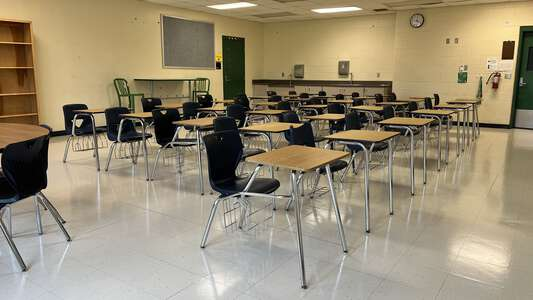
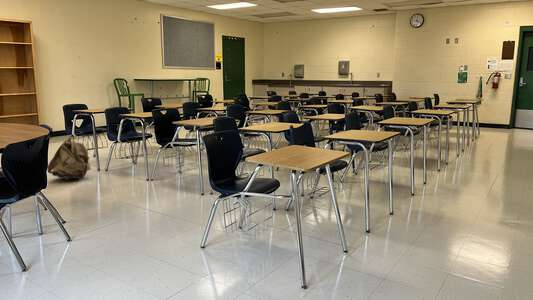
+ backpack [46,135,92,181]
